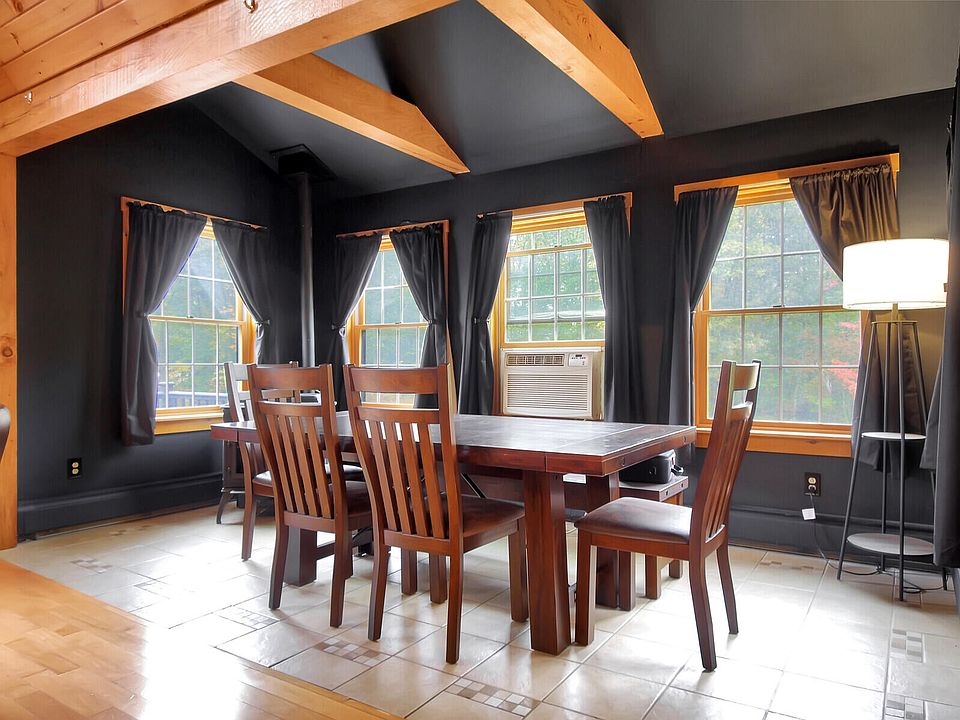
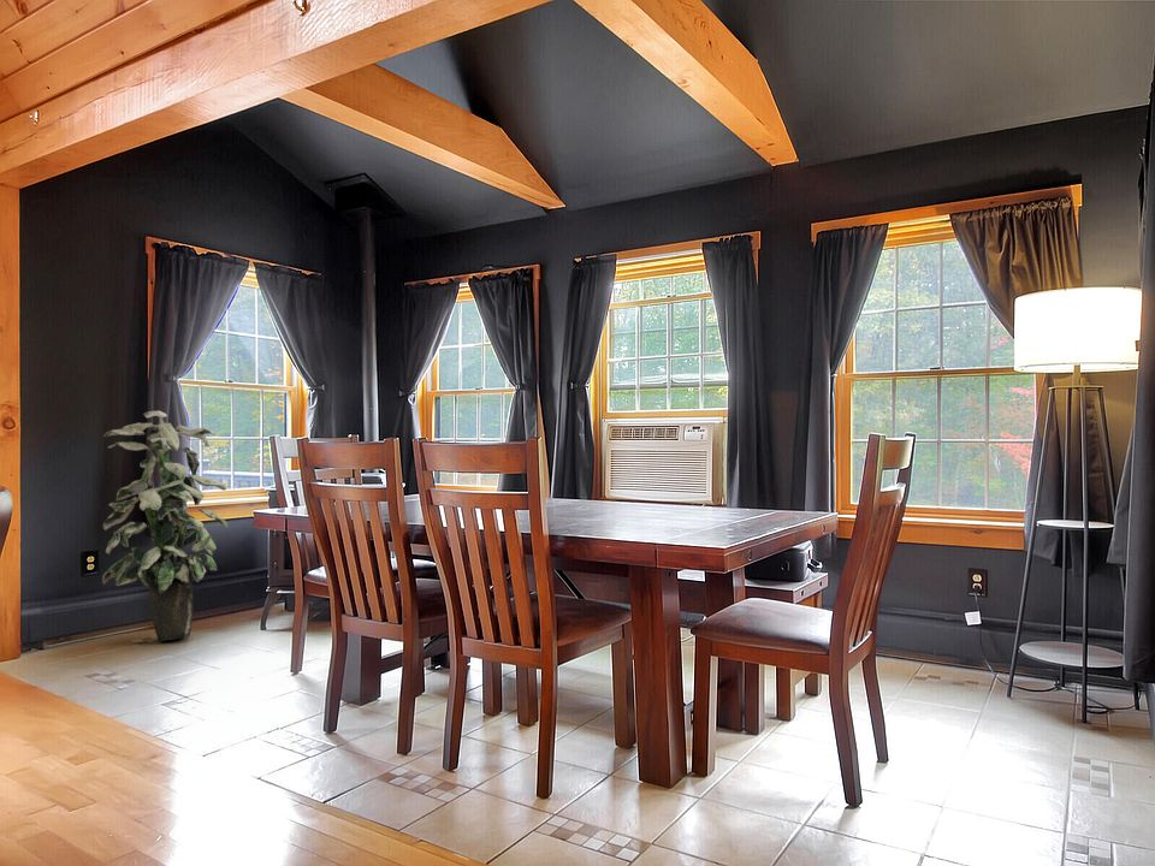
+ indoor plant [101,410,229,642]
